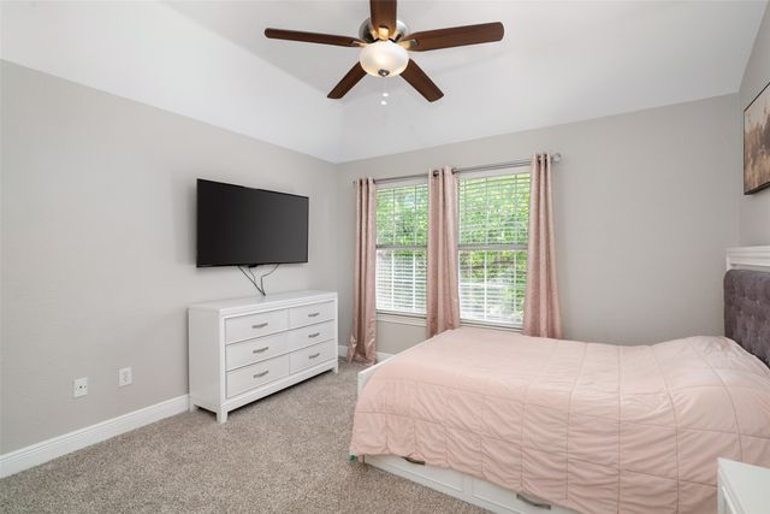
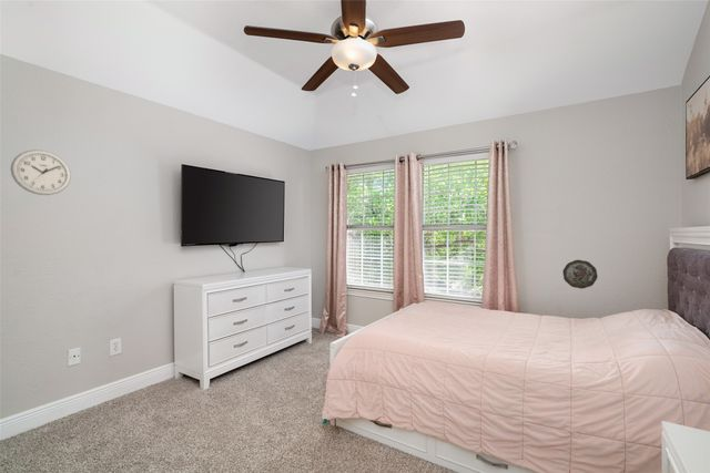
+ decorative plate [562,259,599,290]
+ wall clock [9,148,72,196]
